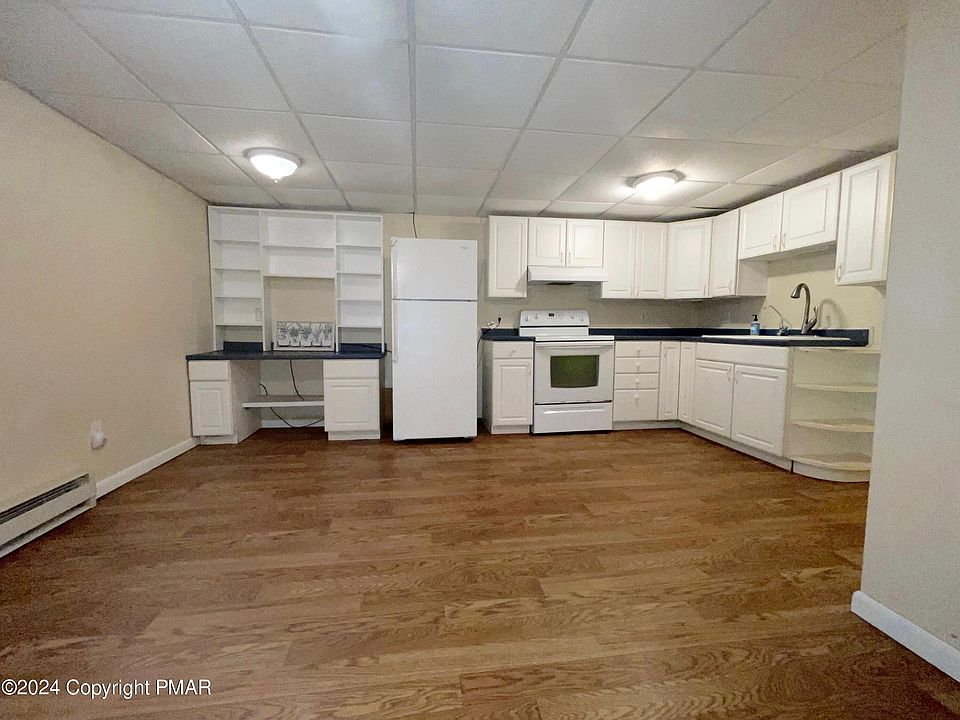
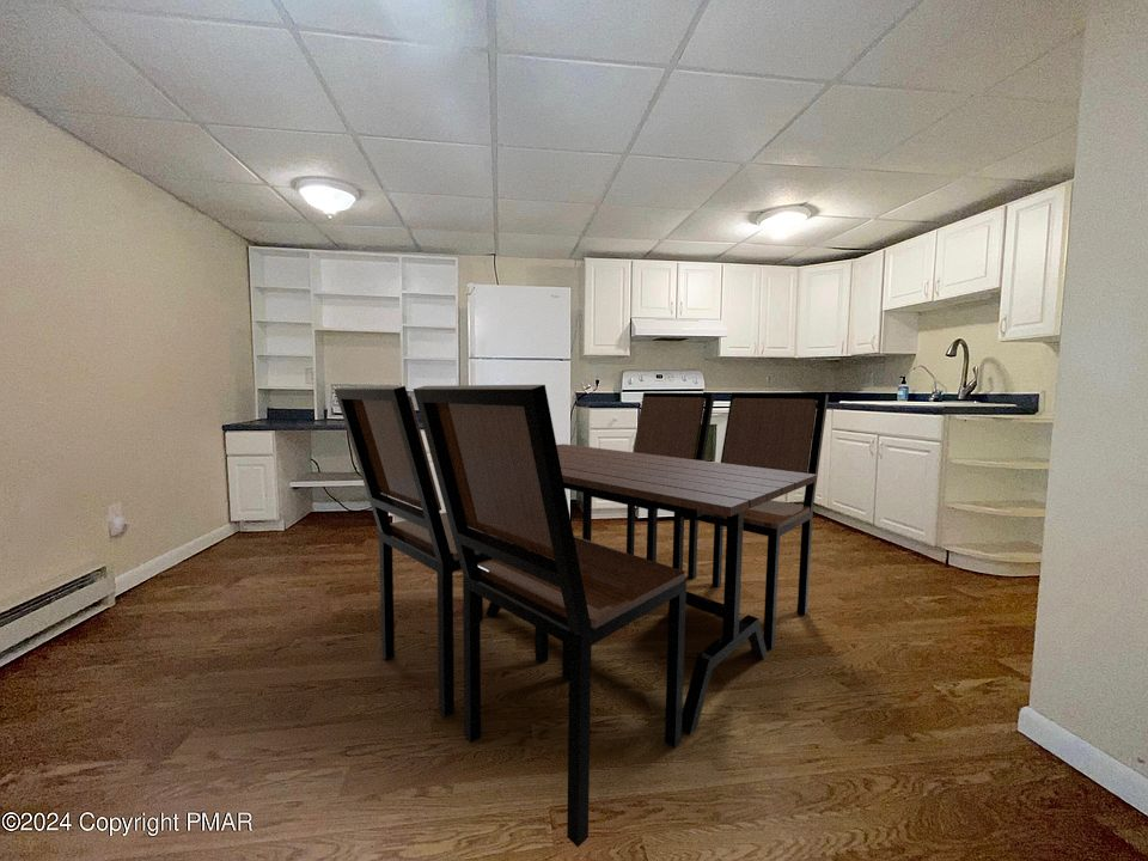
+ dining set [334,384,830,849]
